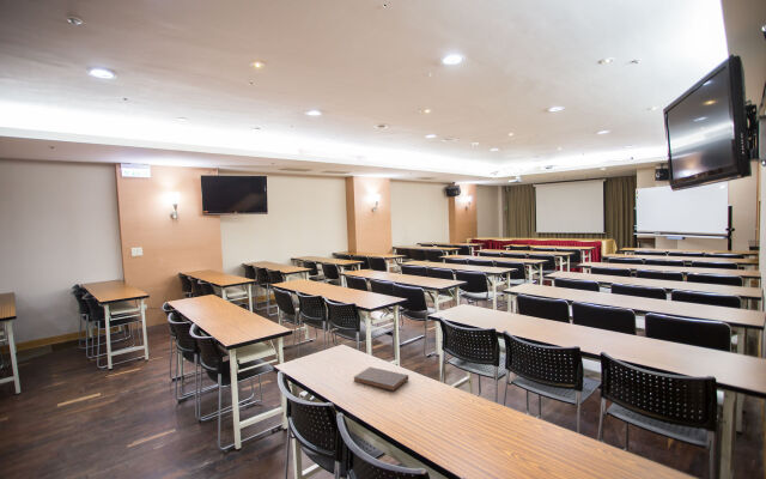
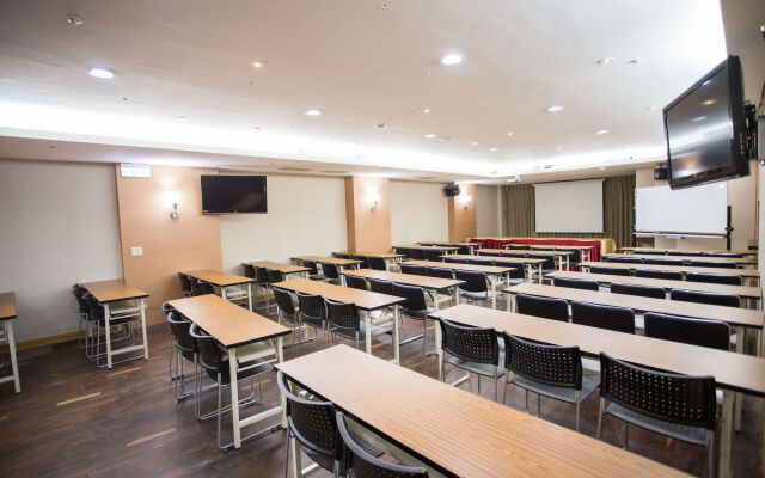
- book [353,366,409,393]
